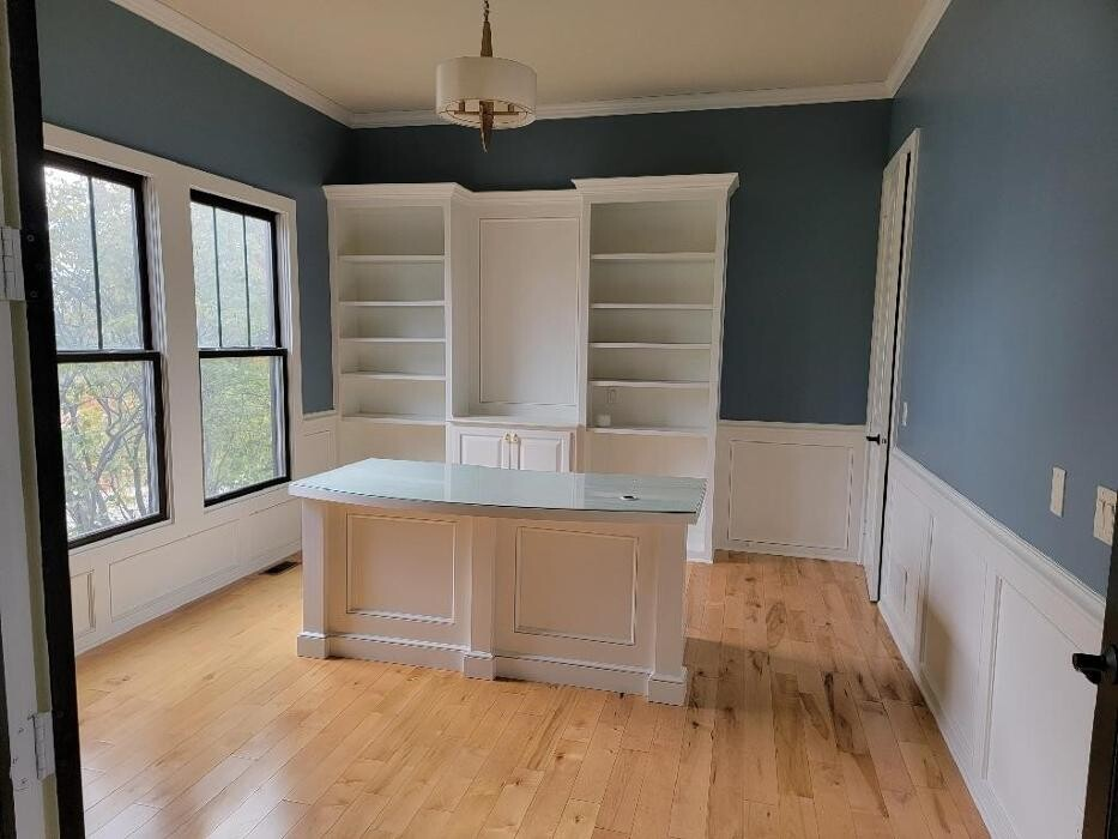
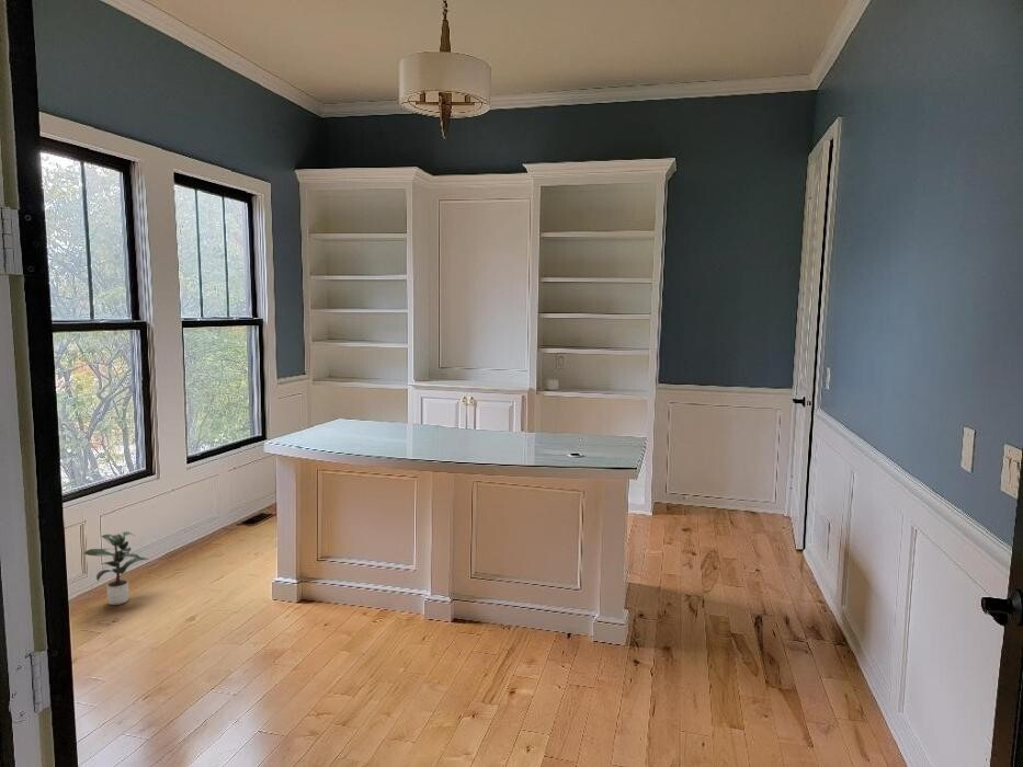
+ potted plant [83,530,150,606]
